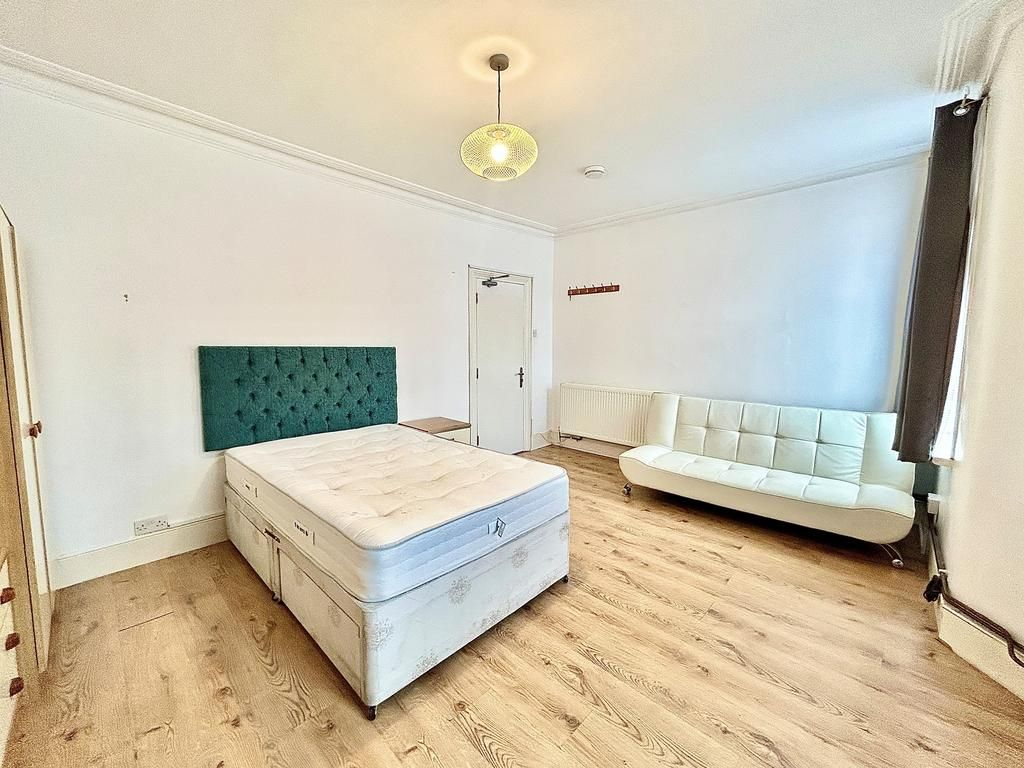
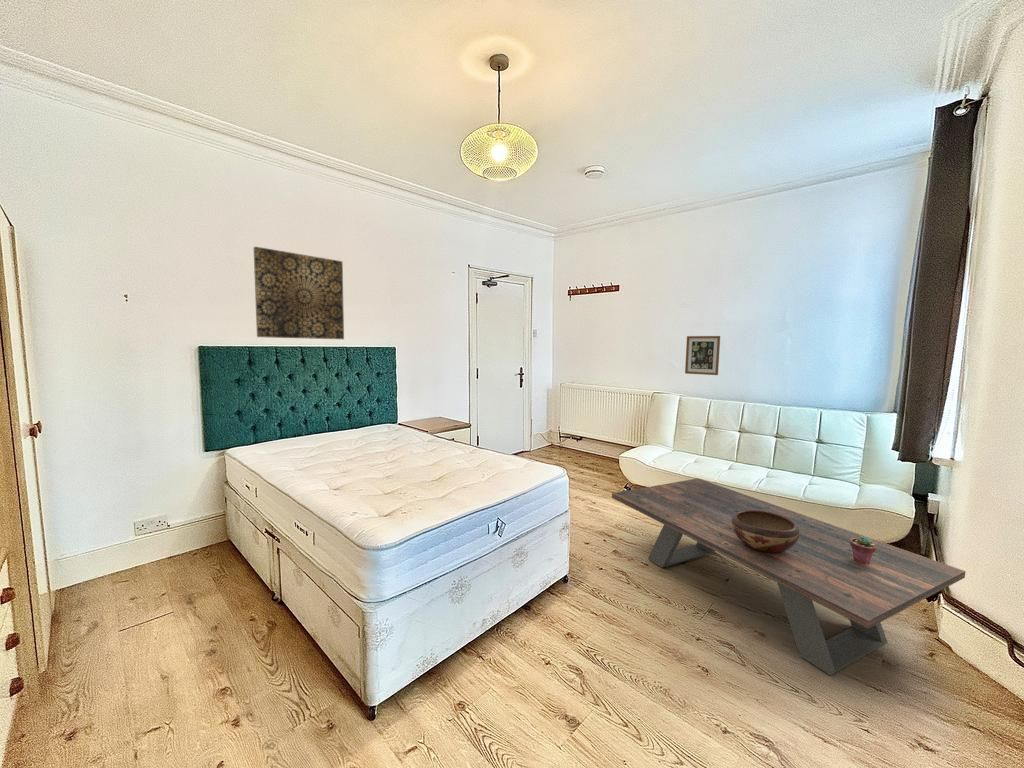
+ wall art [252,246,345,340]
+ wall art [684,335,721,376]
+ coffee table [611,477,967,676]
+ potted succulent [850,534,876,564]
+ decorative bowl [731,510,799,553]
